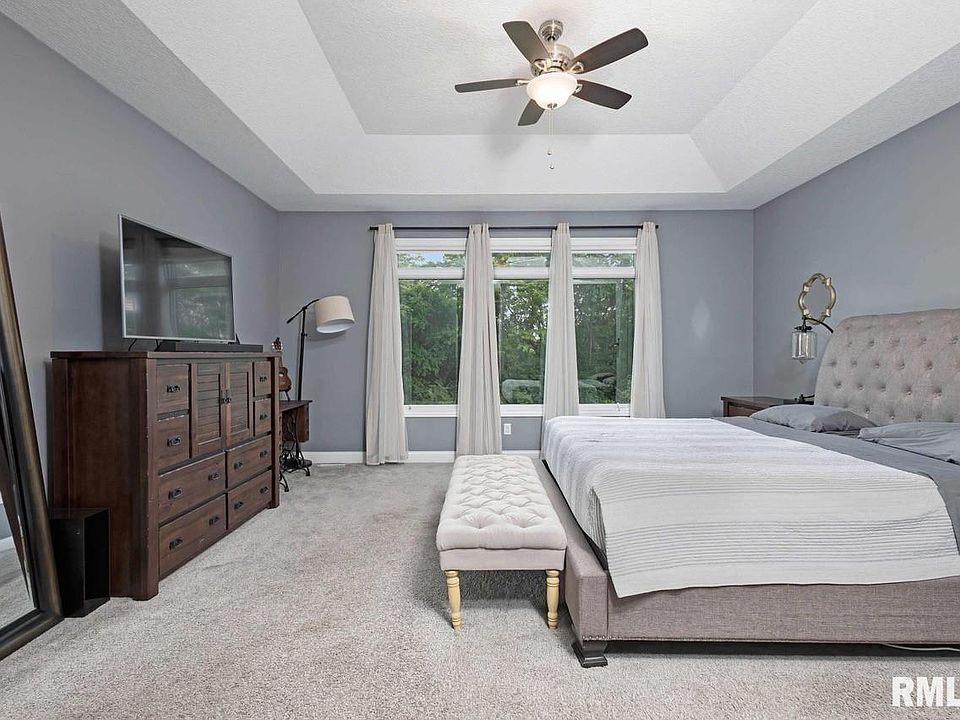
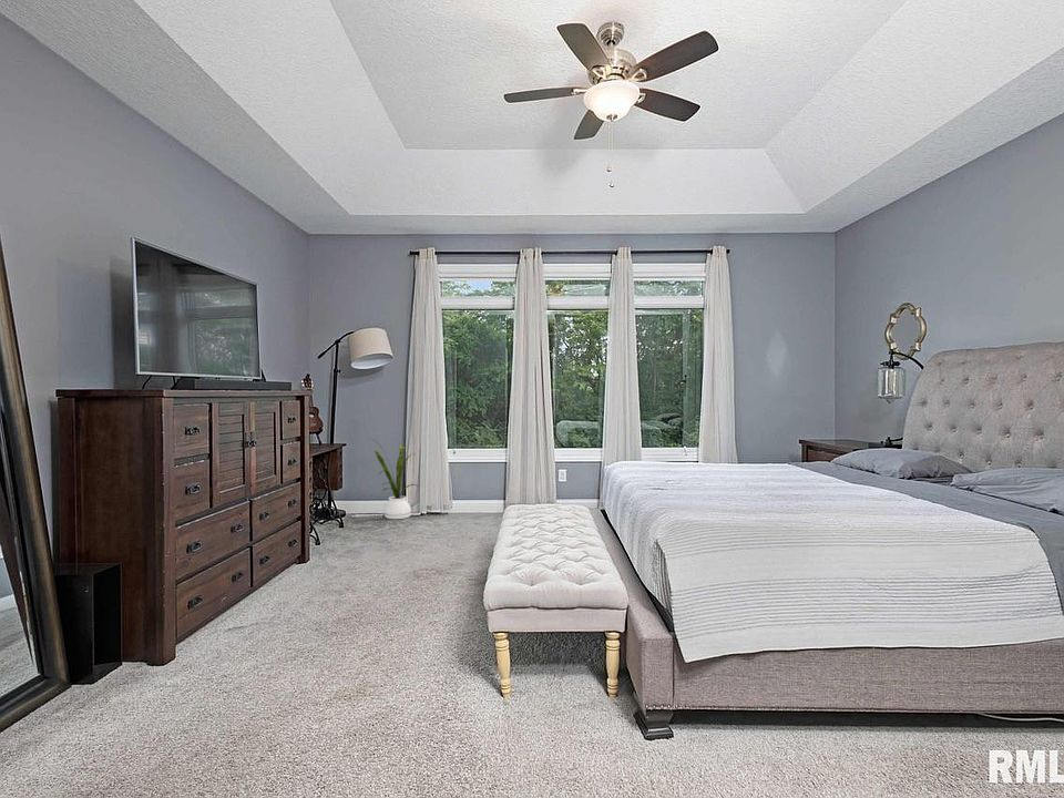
+ house plant [369,438,420,520]
